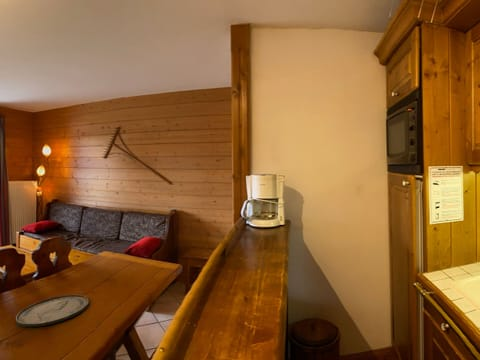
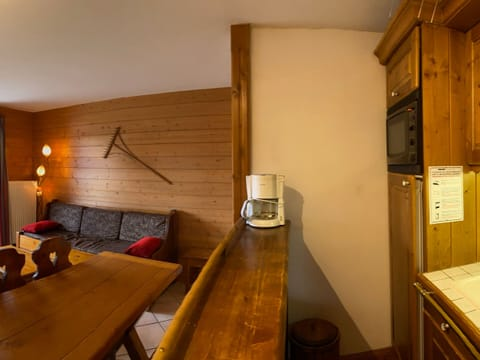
- plate [15,294,89,328]
